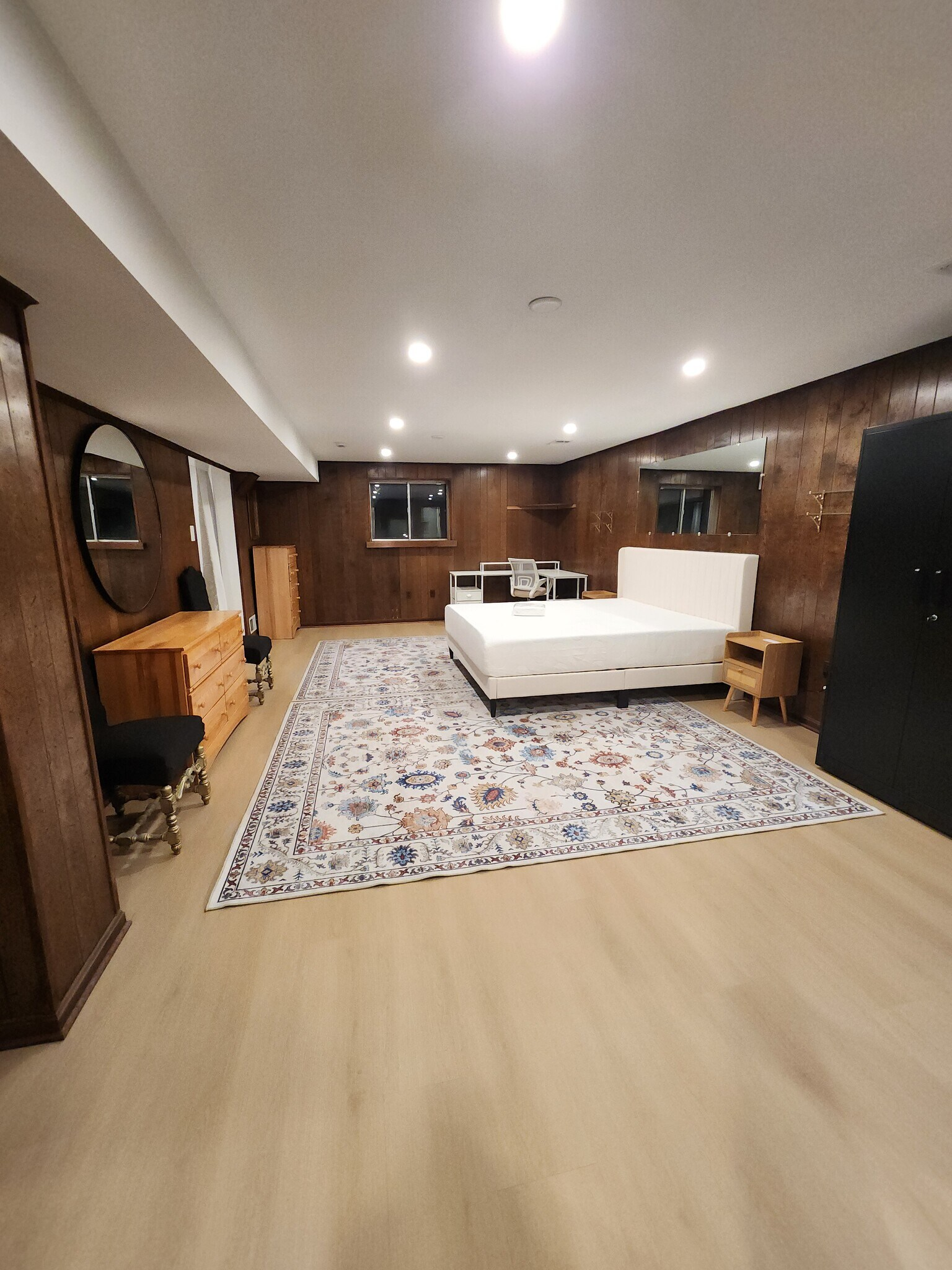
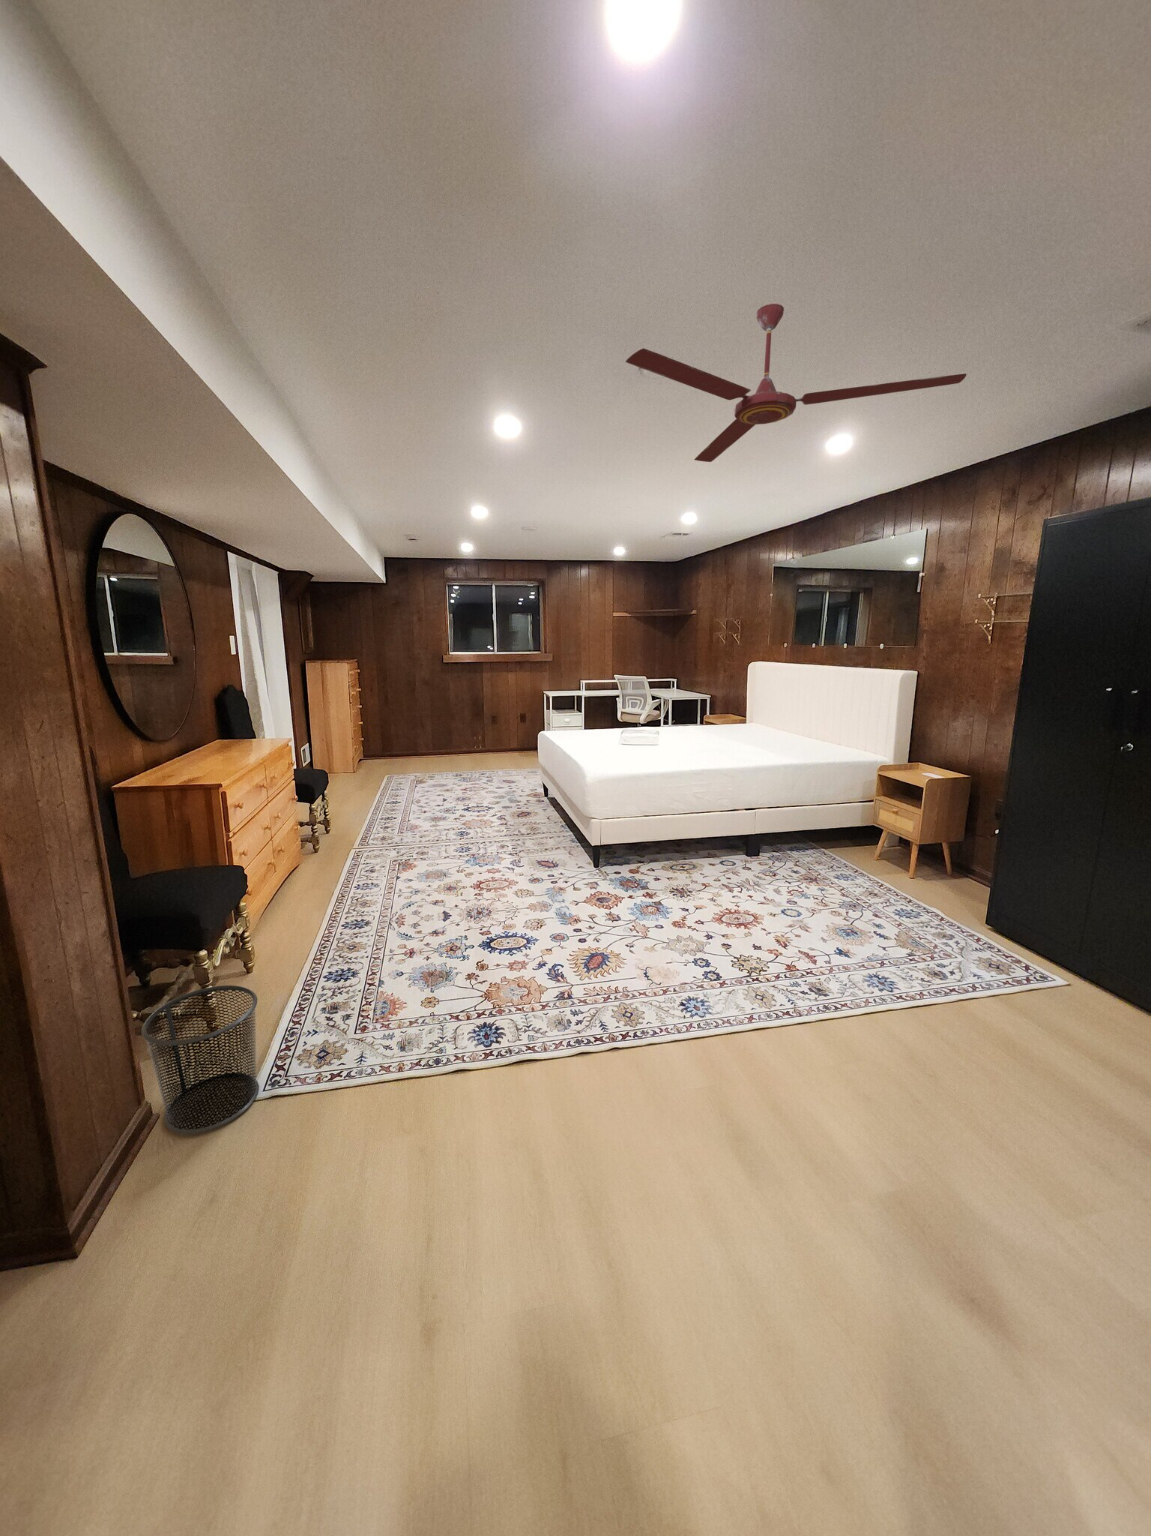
+ ceiling fan [625,304,967,463]
+ waste bin [141,984,259,1134]
